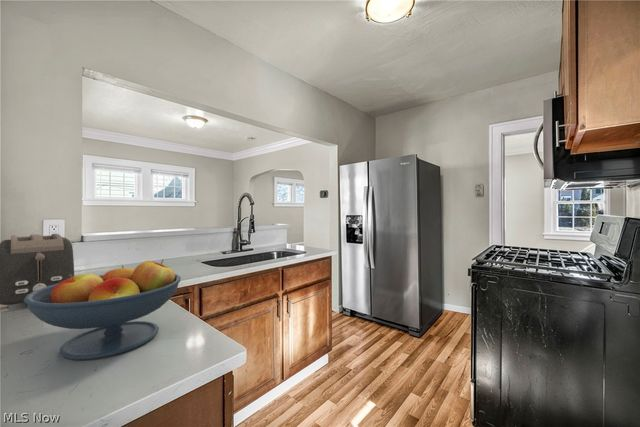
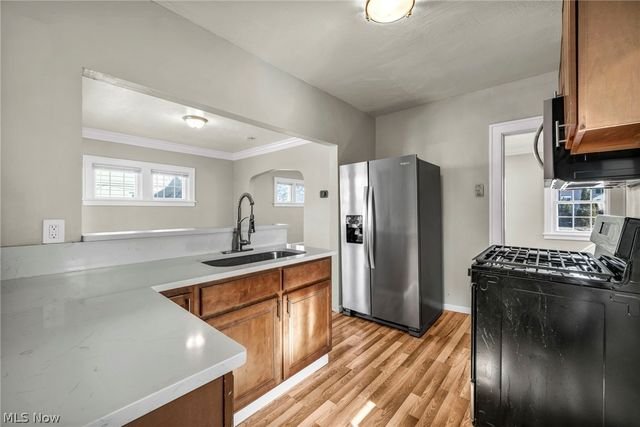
- toaster [0,233,75,312]
- fruit bowl [24,259,182,361]
